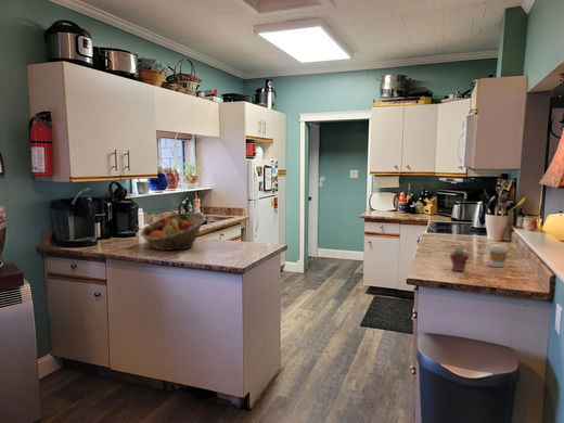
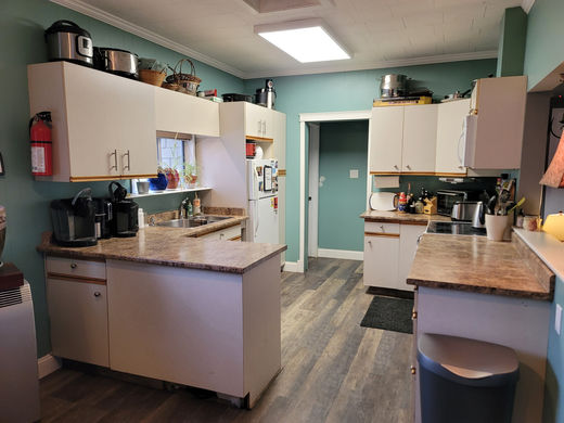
- fruit basket [140,211,207,252]
- coffee cup [488,243,509,268]
- potted succulent [449,247,470,272]
